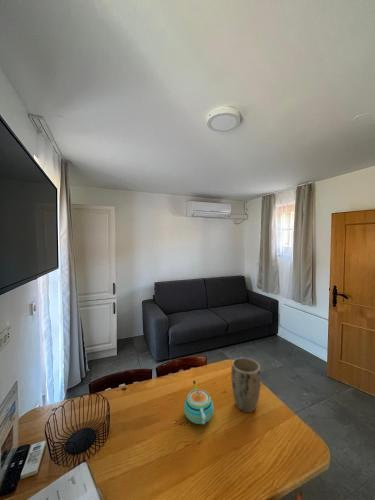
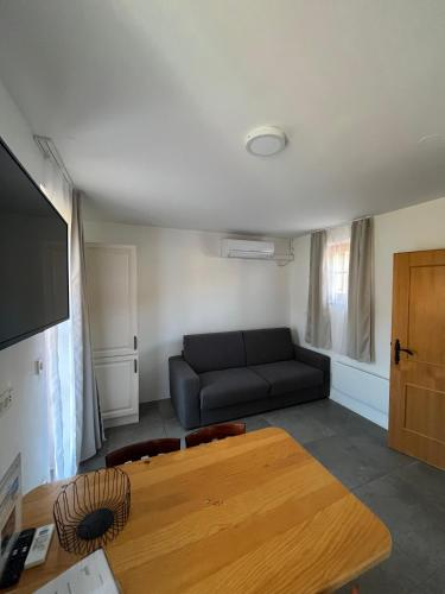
- teapot [183,380,215,425]
- plant pot [231,357,261,413]
